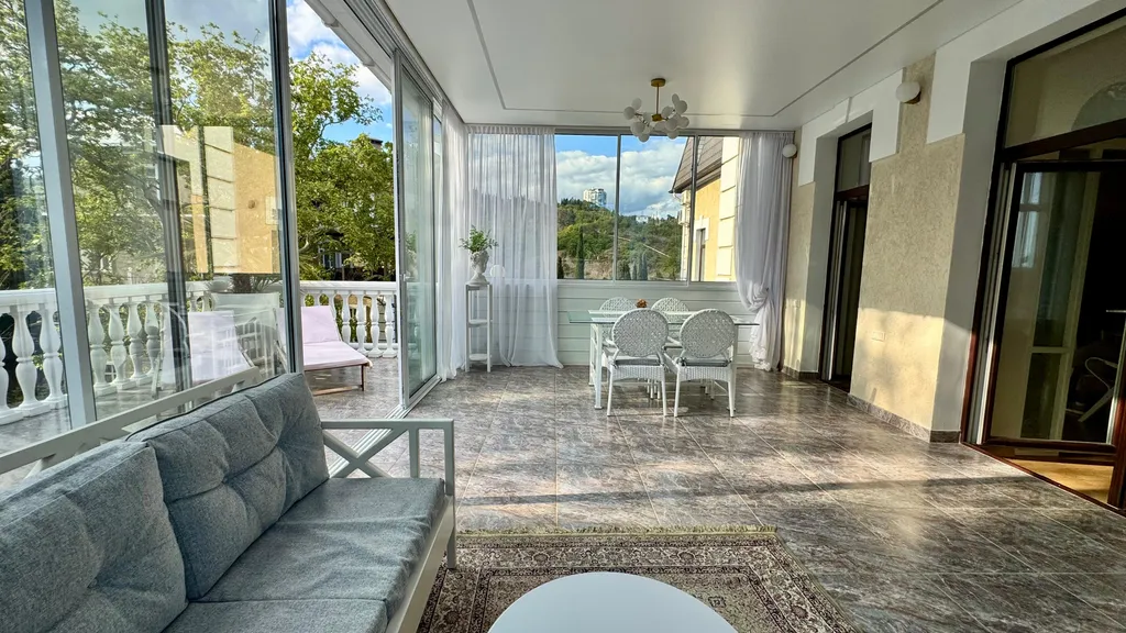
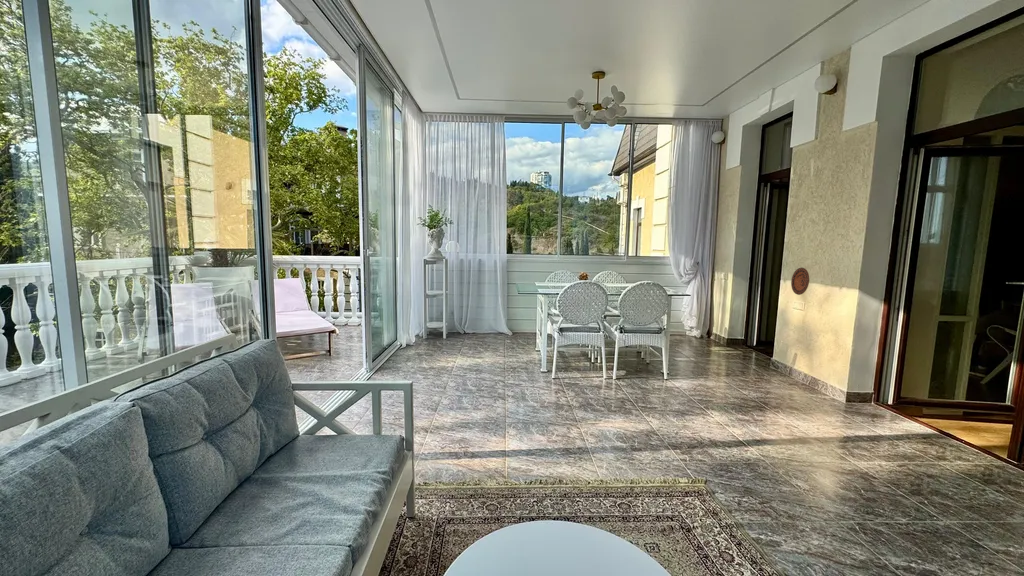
+ decorative plate [790,267,810,296]
